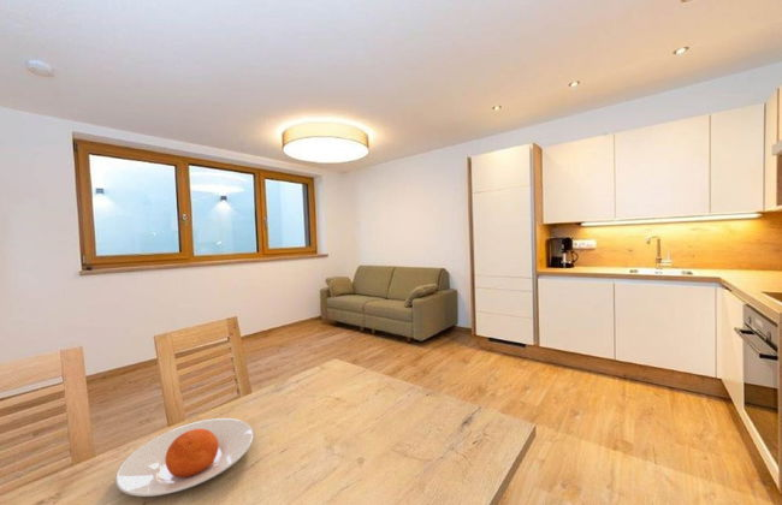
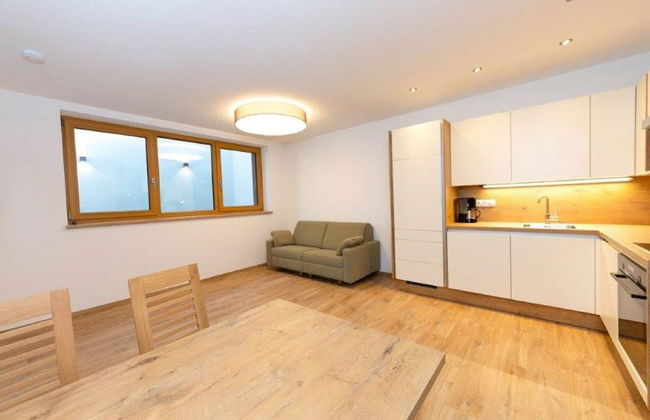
- plate [114,417,255,498]
